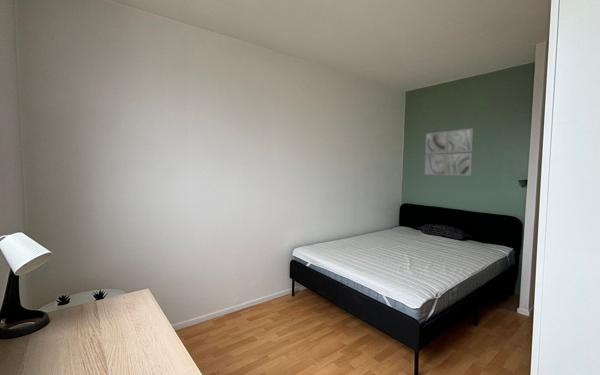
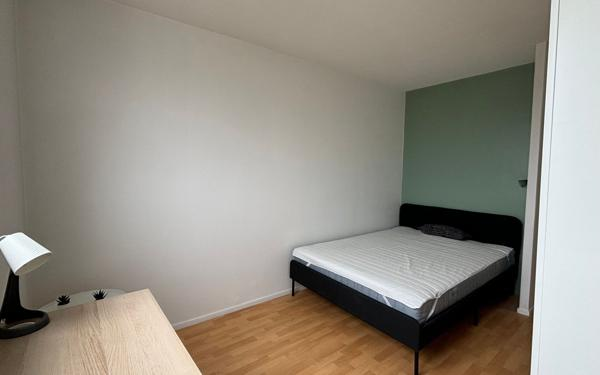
- wall art [424,127,474,176]
